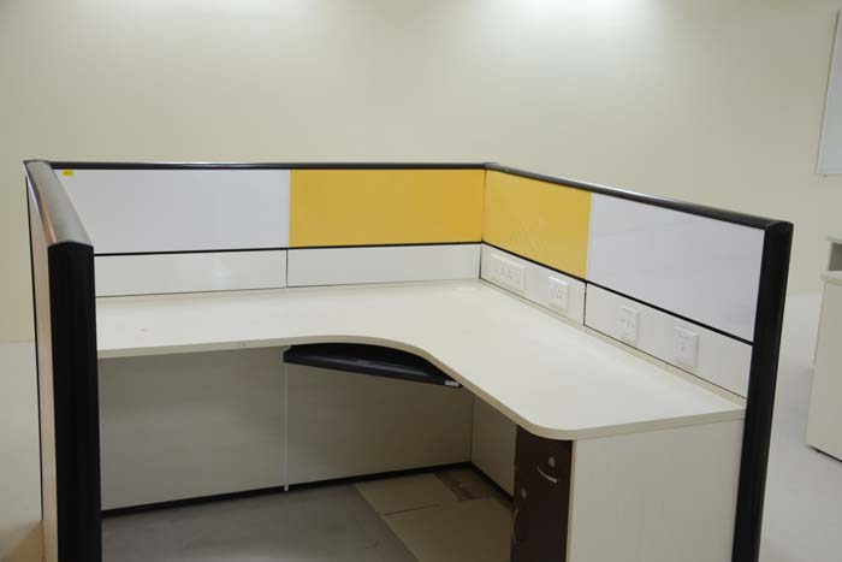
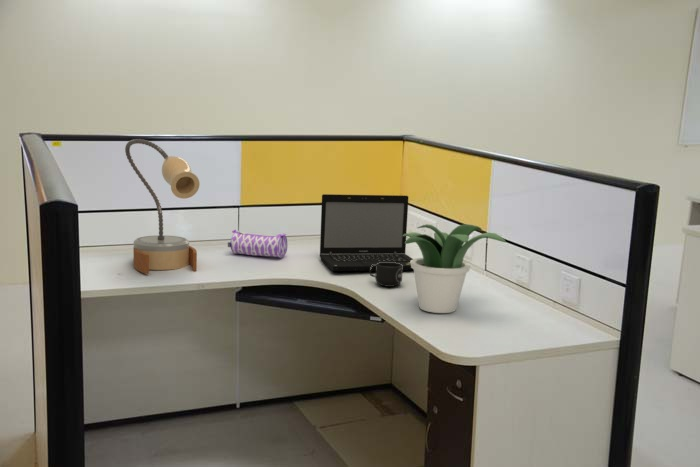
+ mug [368,262,404,288]
+ pencil case [227,229,288,259]
+ potted plant [403,223,507,314]
+ table lamp [124,138,201,275]
+ laptop [318,193,414,272]
